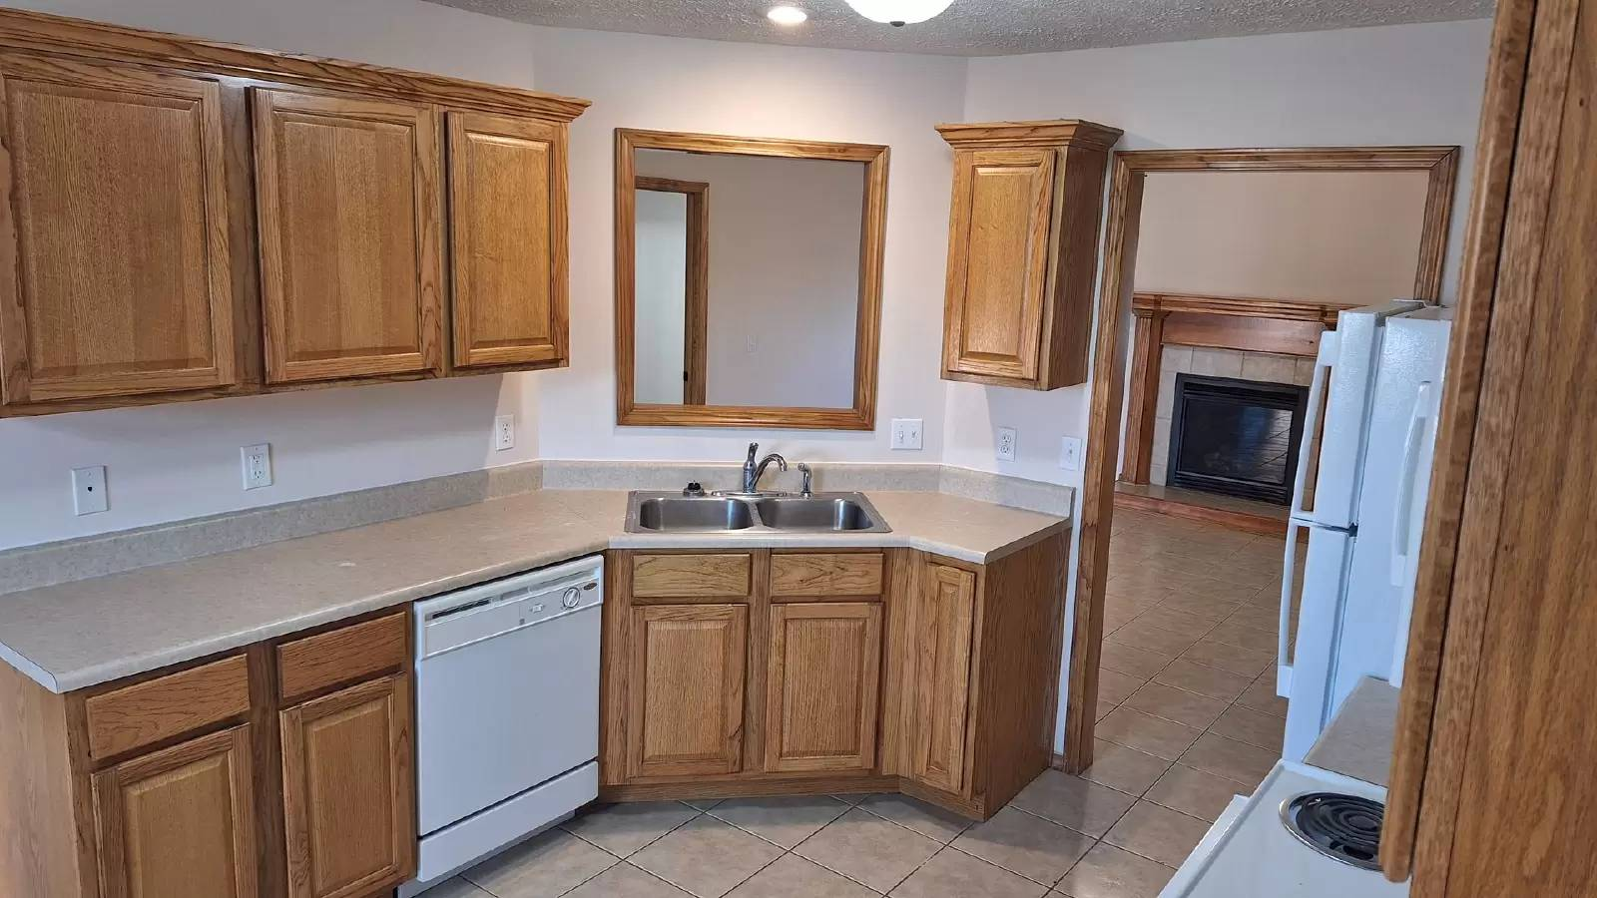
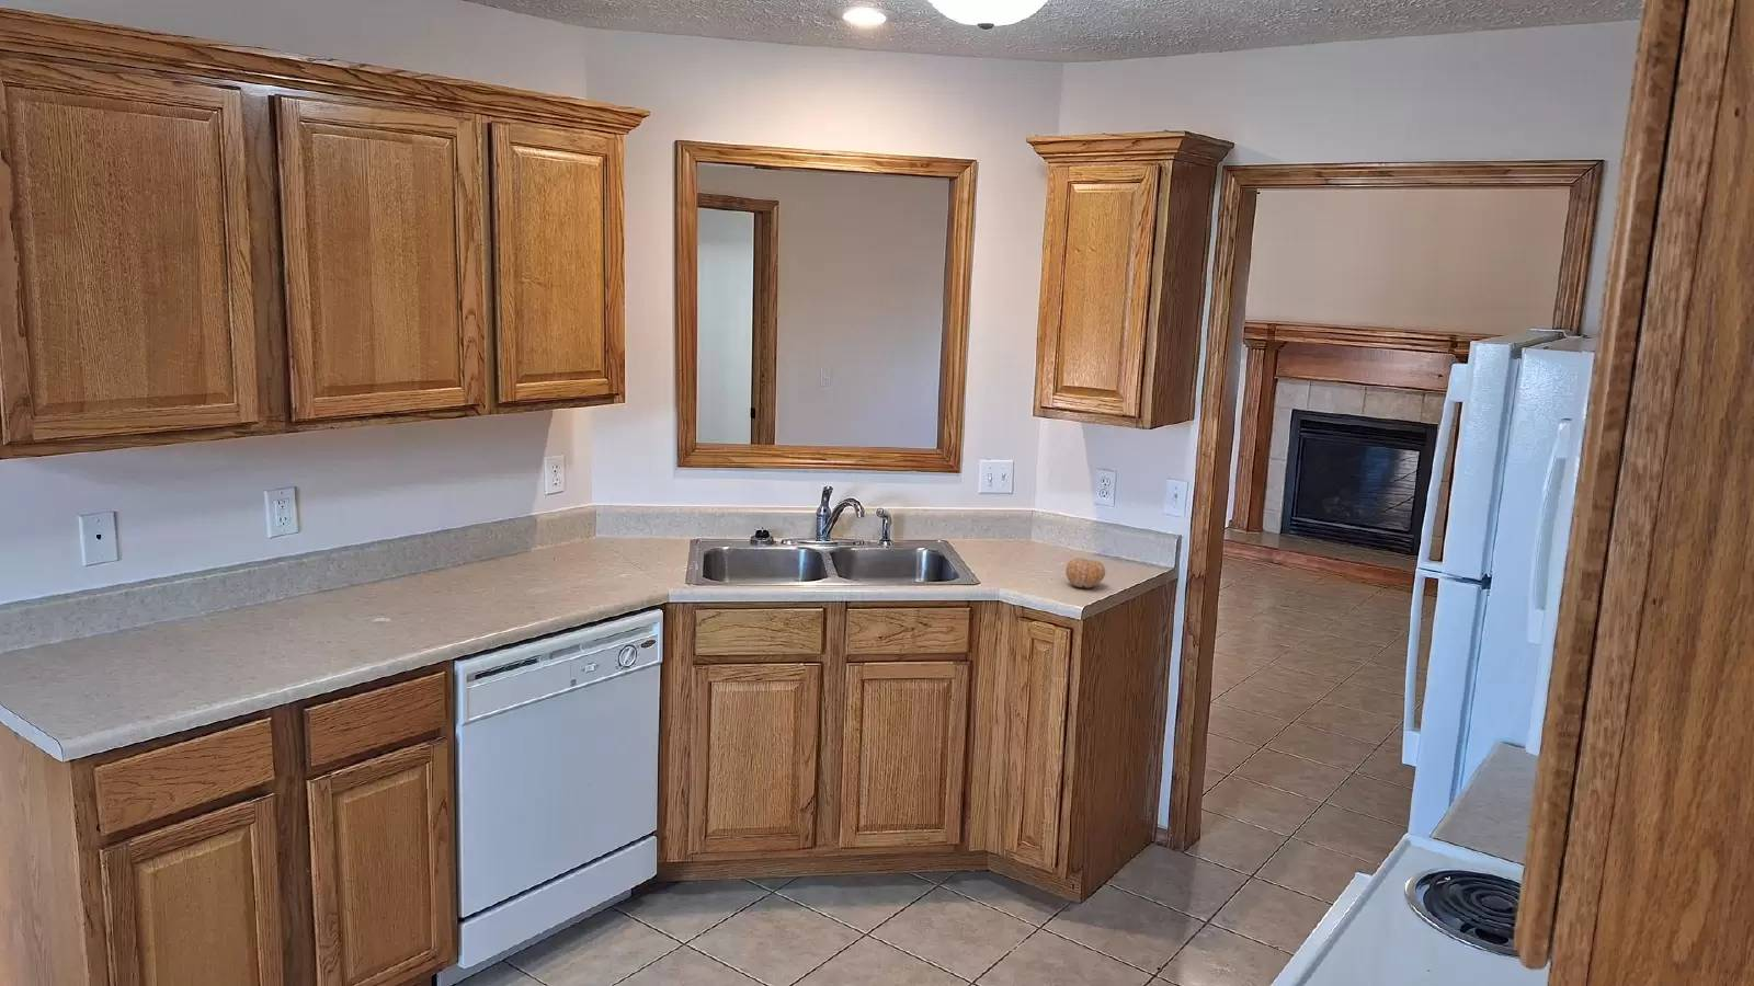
+ fruit [1065,557,1106,590]
